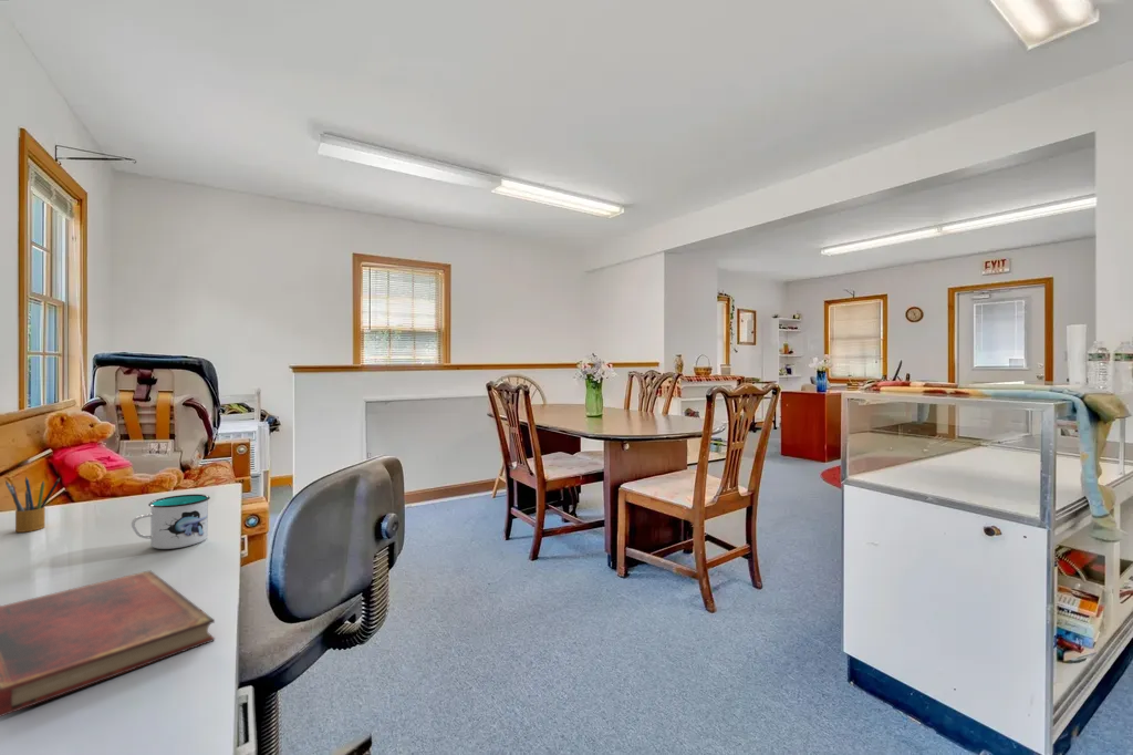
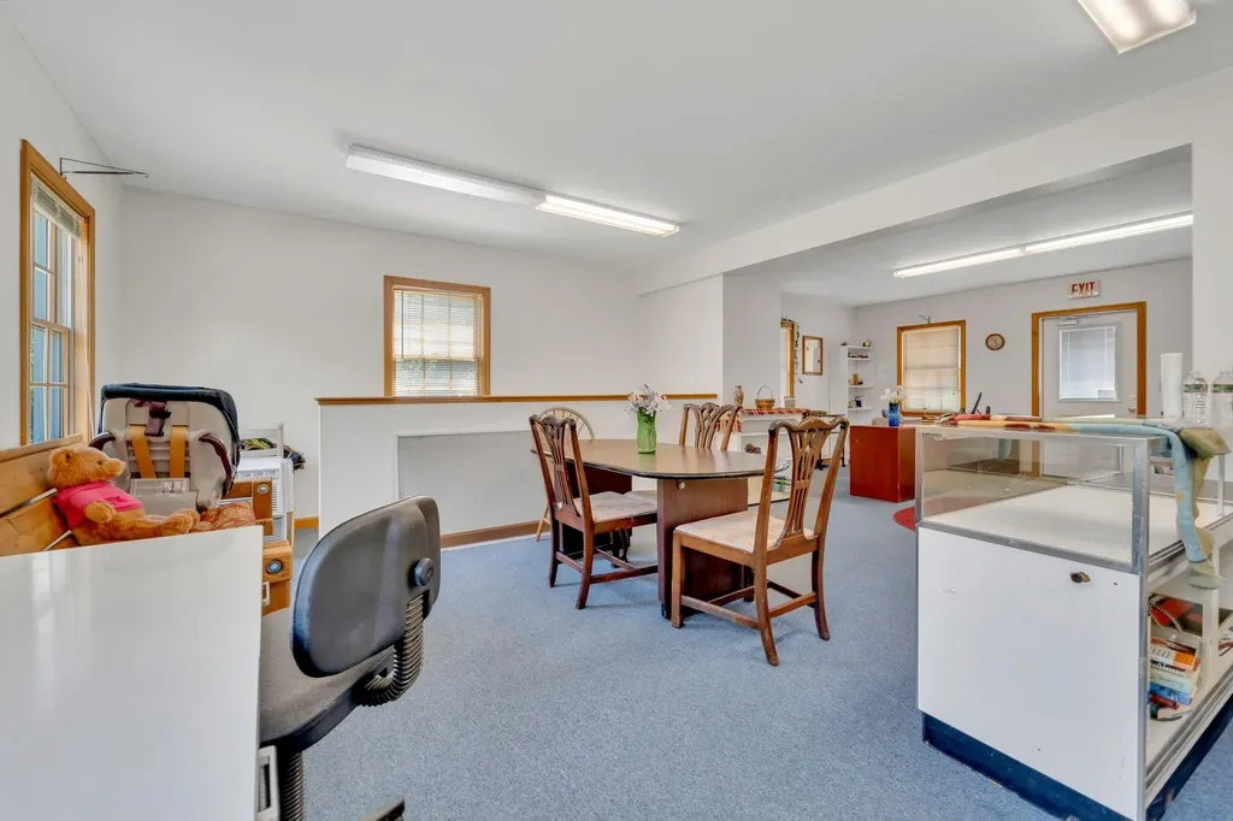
- pencil box [4,475,61,534]
- mug [131,493,211,550]
- diary [0,569,216,718]
